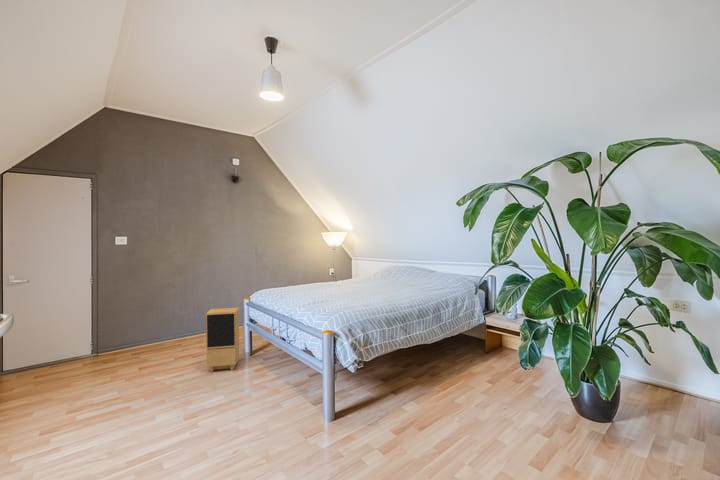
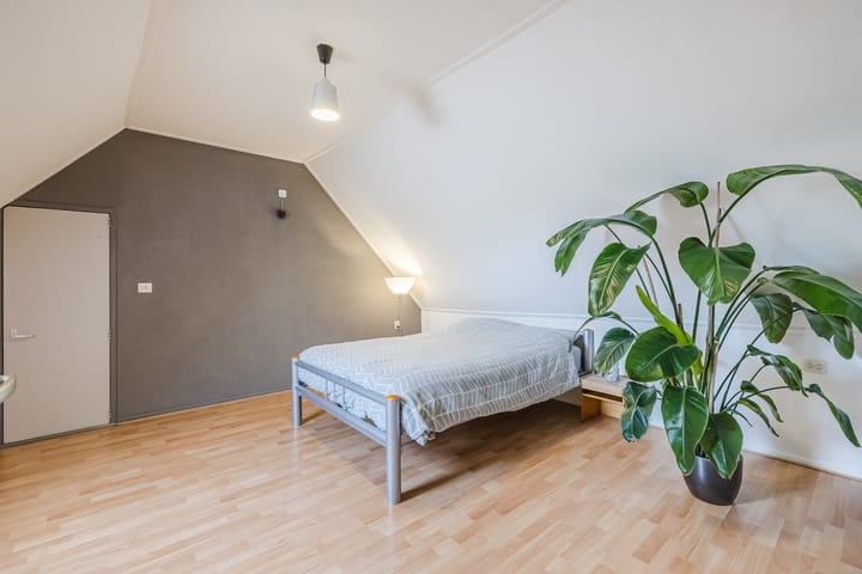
- speaker [205,307,240,373]
